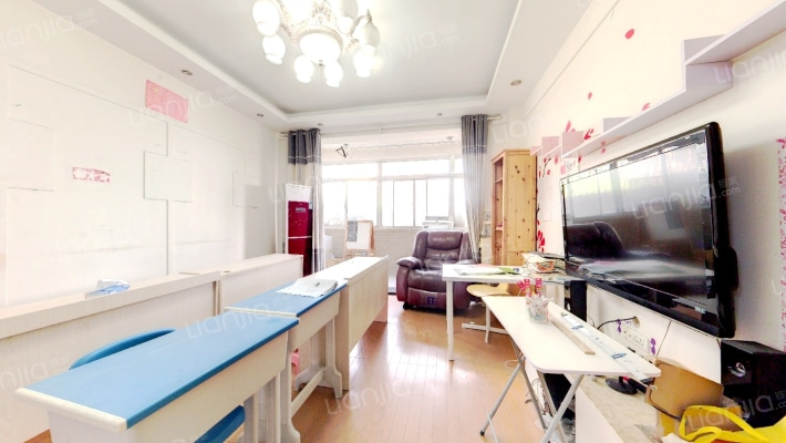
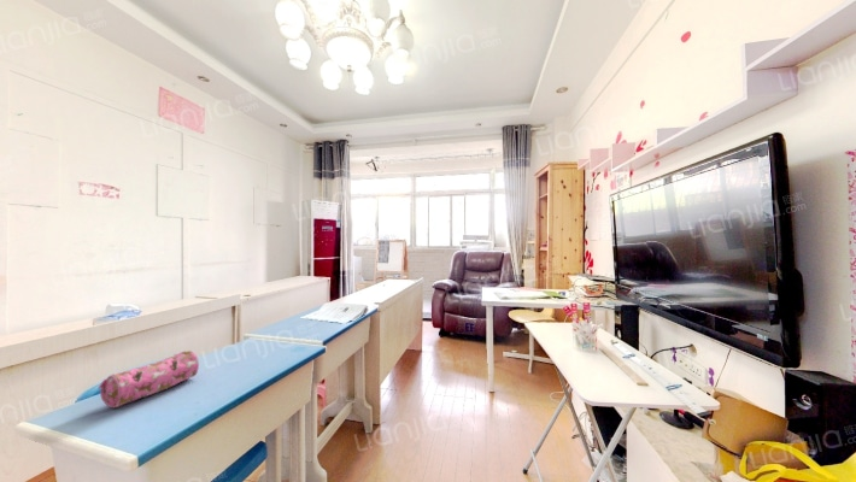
+ pencil case [96,349,200,408]
